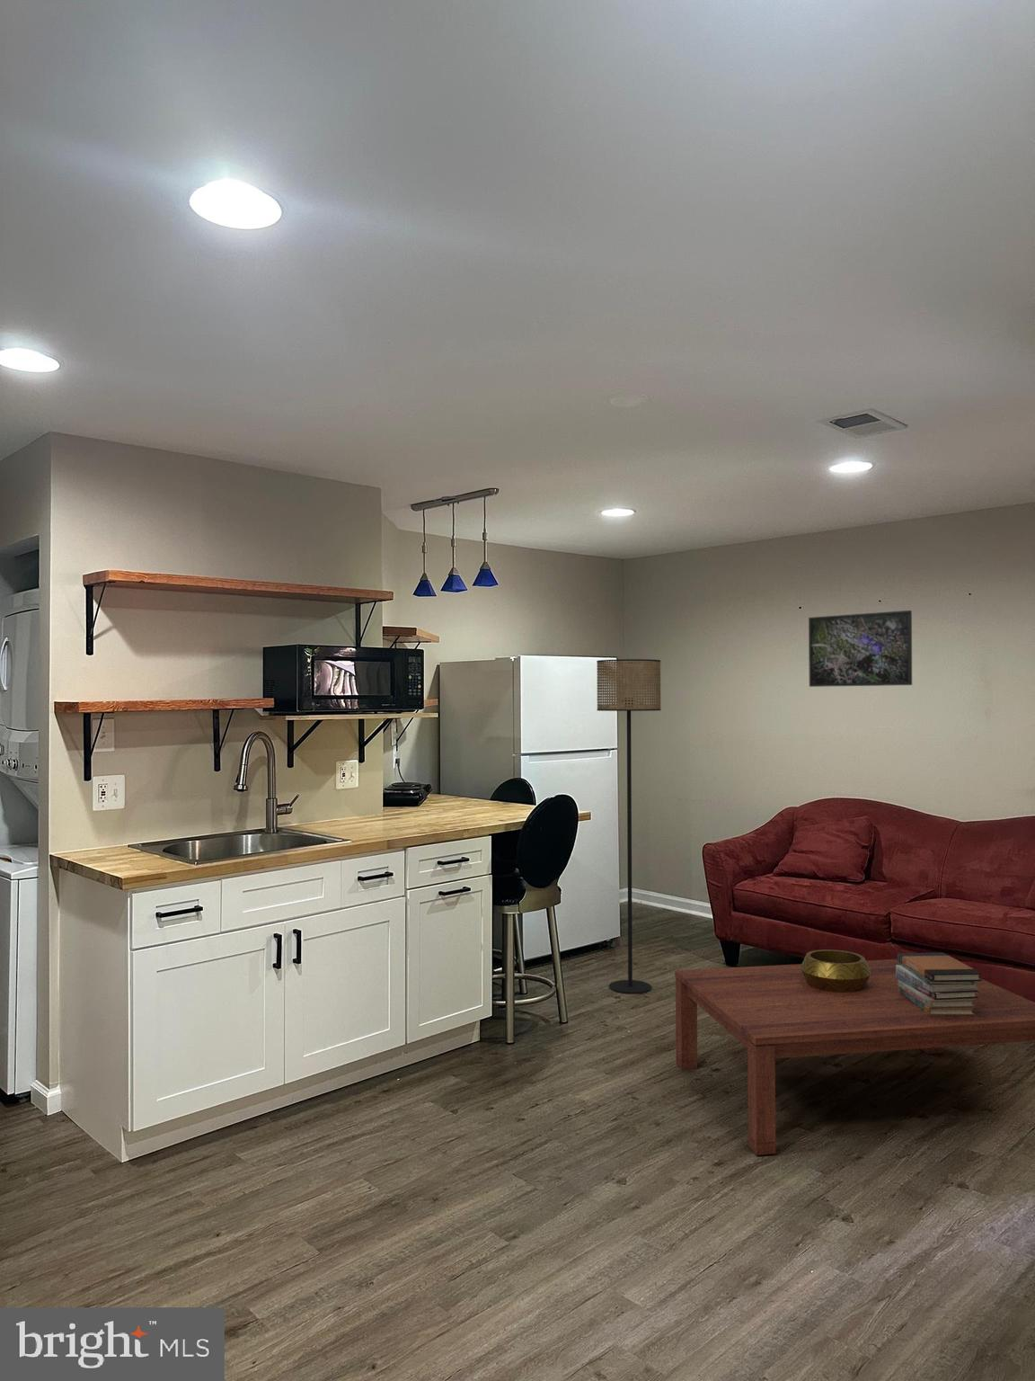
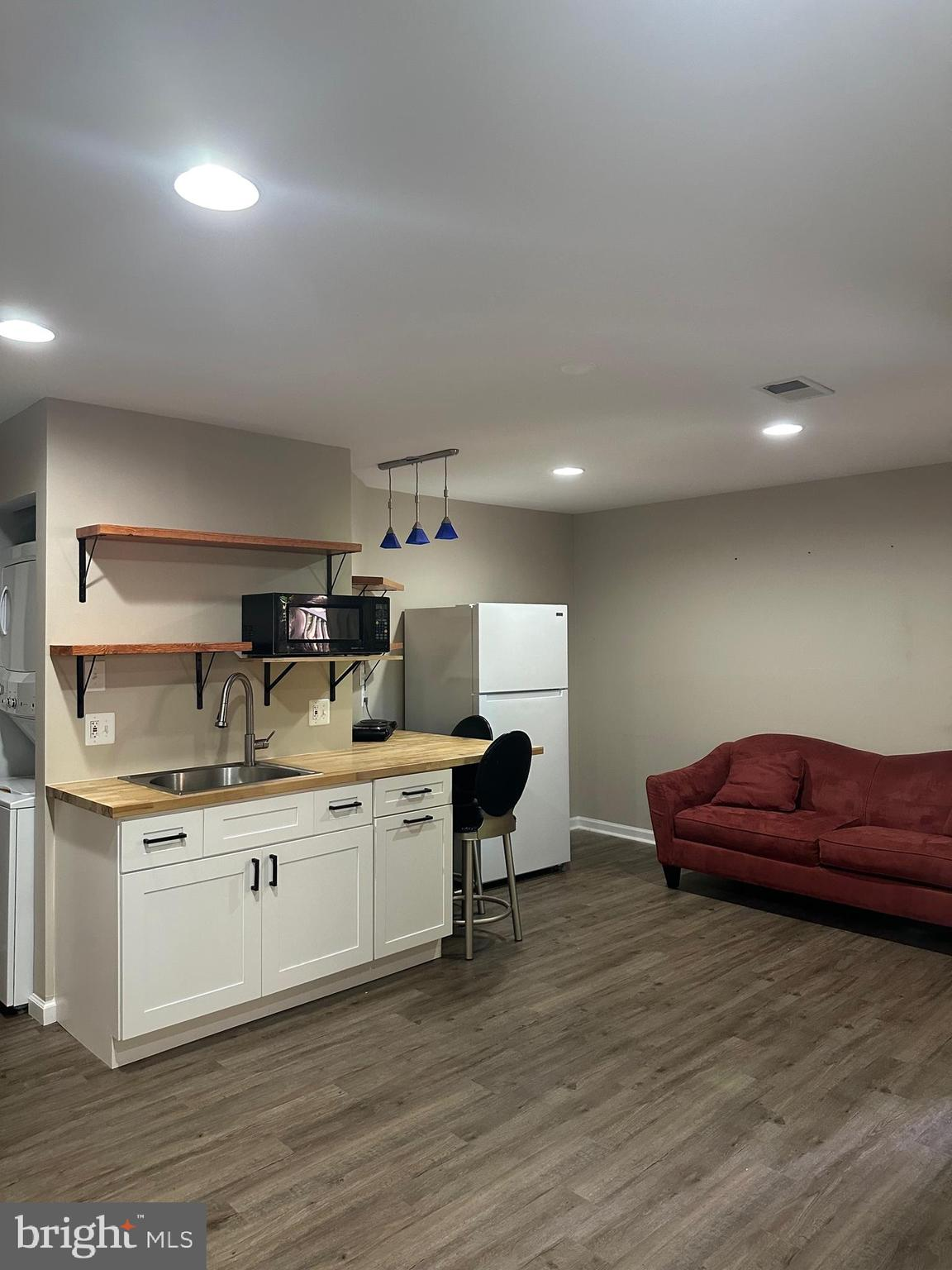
- decorative bowl [800,948,872,993]
- floor lamp [596,658,662,994]
- book stack [896,951,983,1015]
- coffee table [674,958,1035,1156]
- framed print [808,610,913,688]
